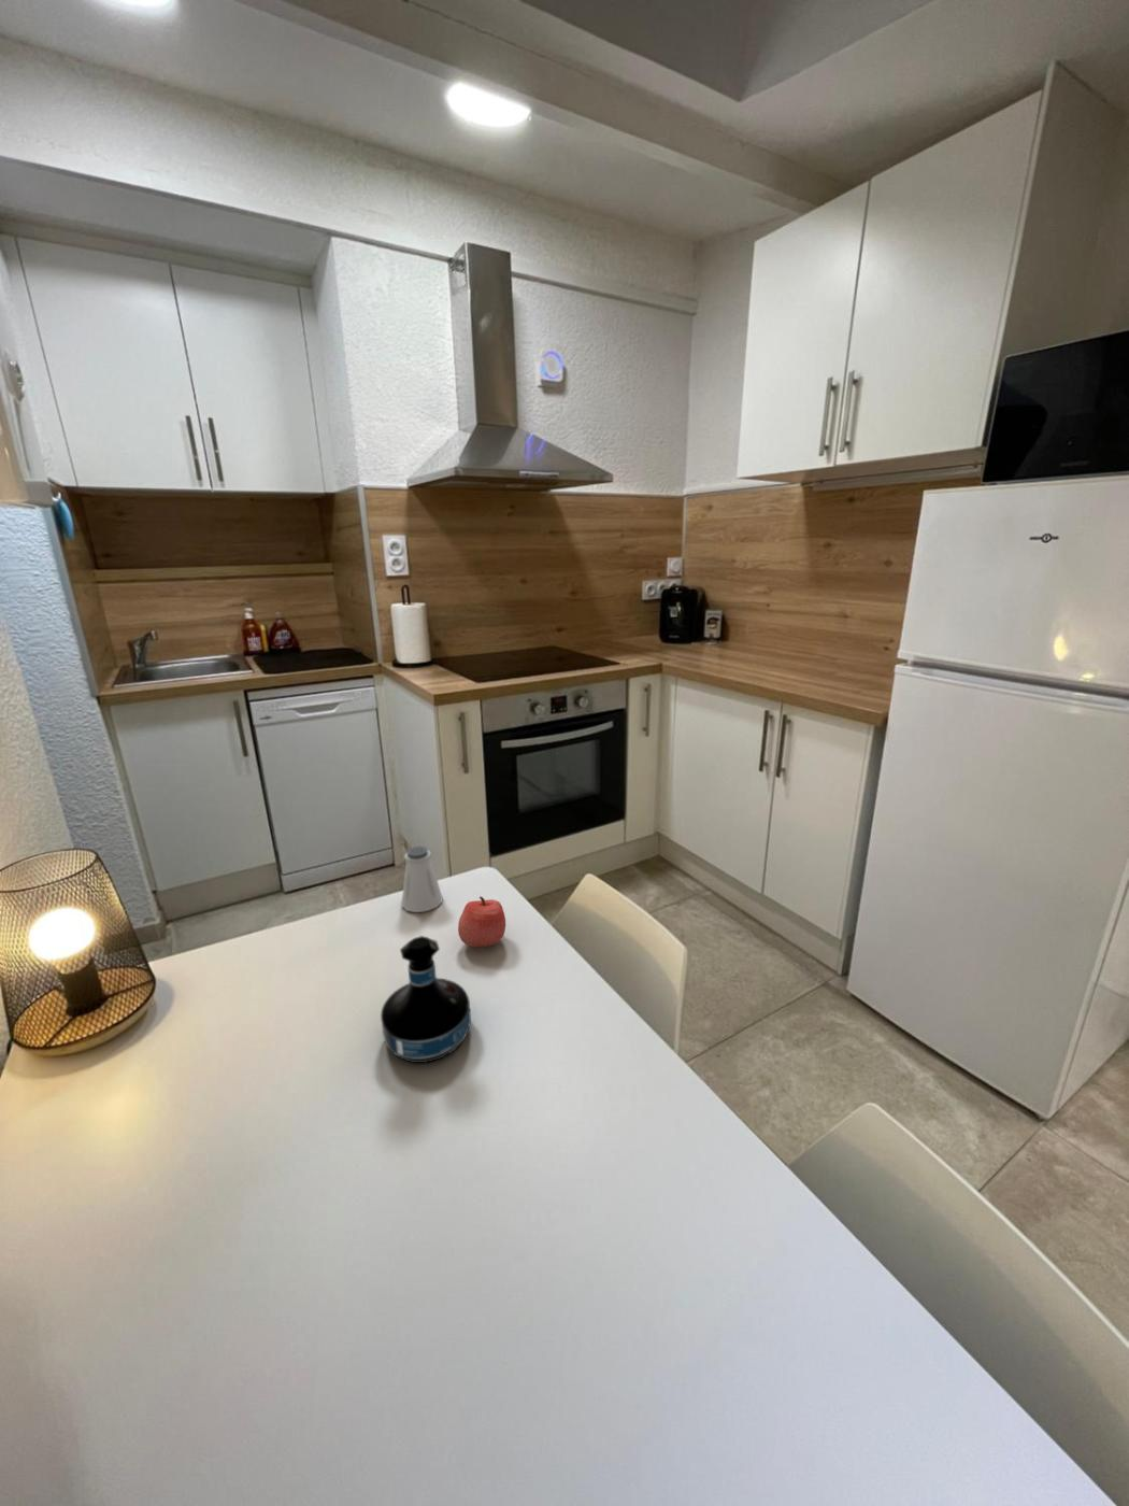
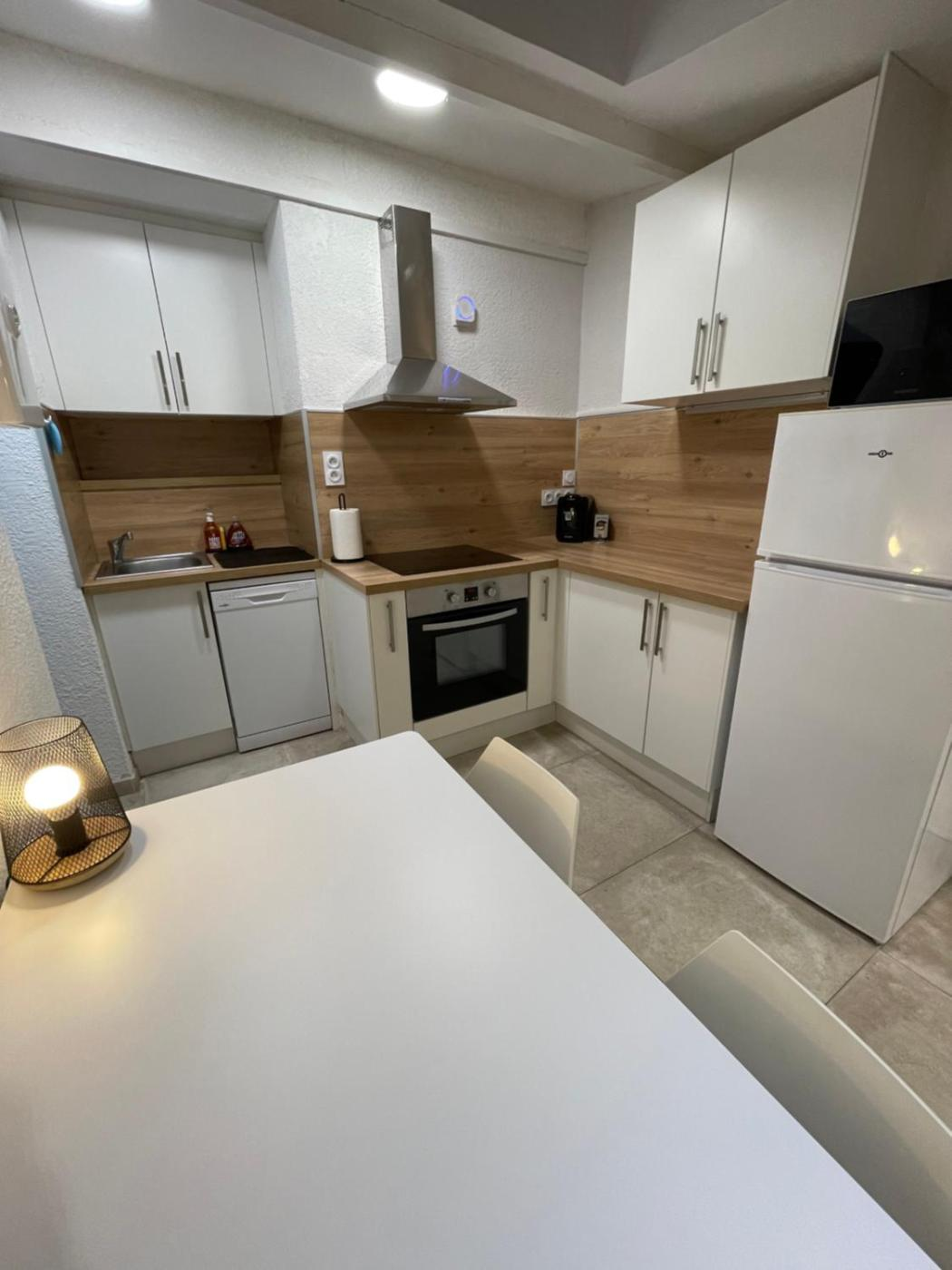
- saltshaker [400,845,444,913]
- tequila bottle [379,934,472,1064]
- apple [457,895,506,947]
